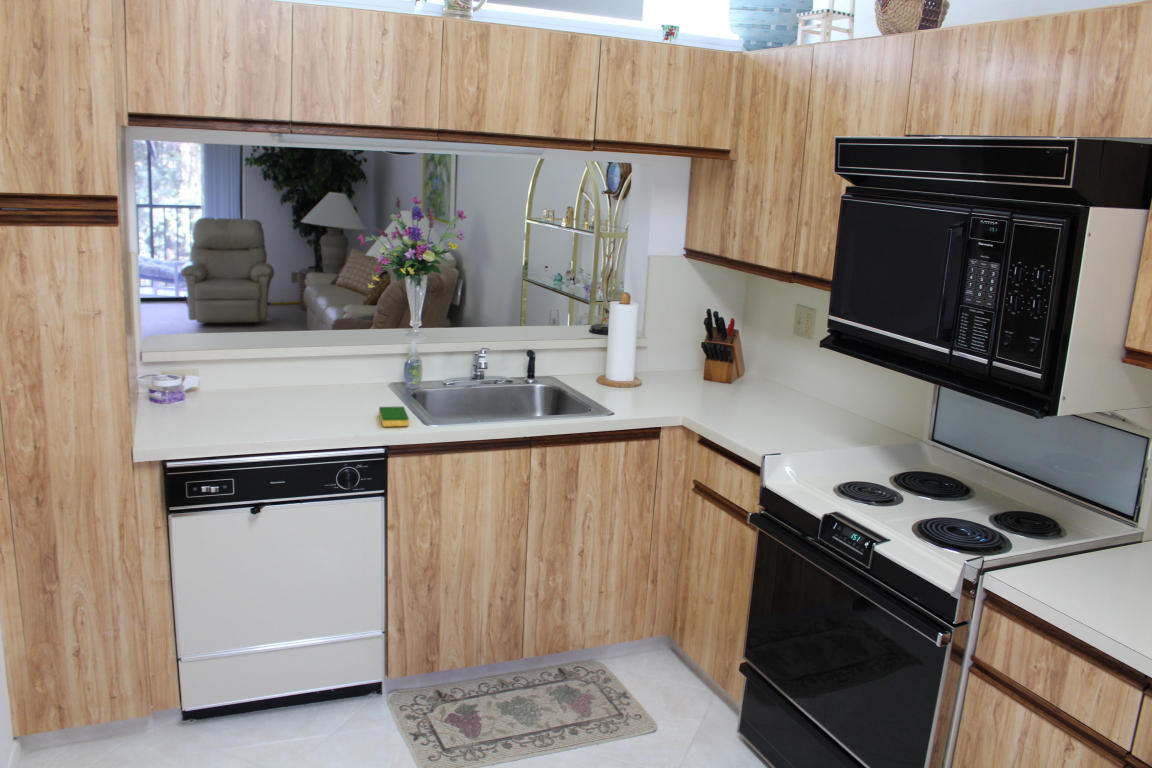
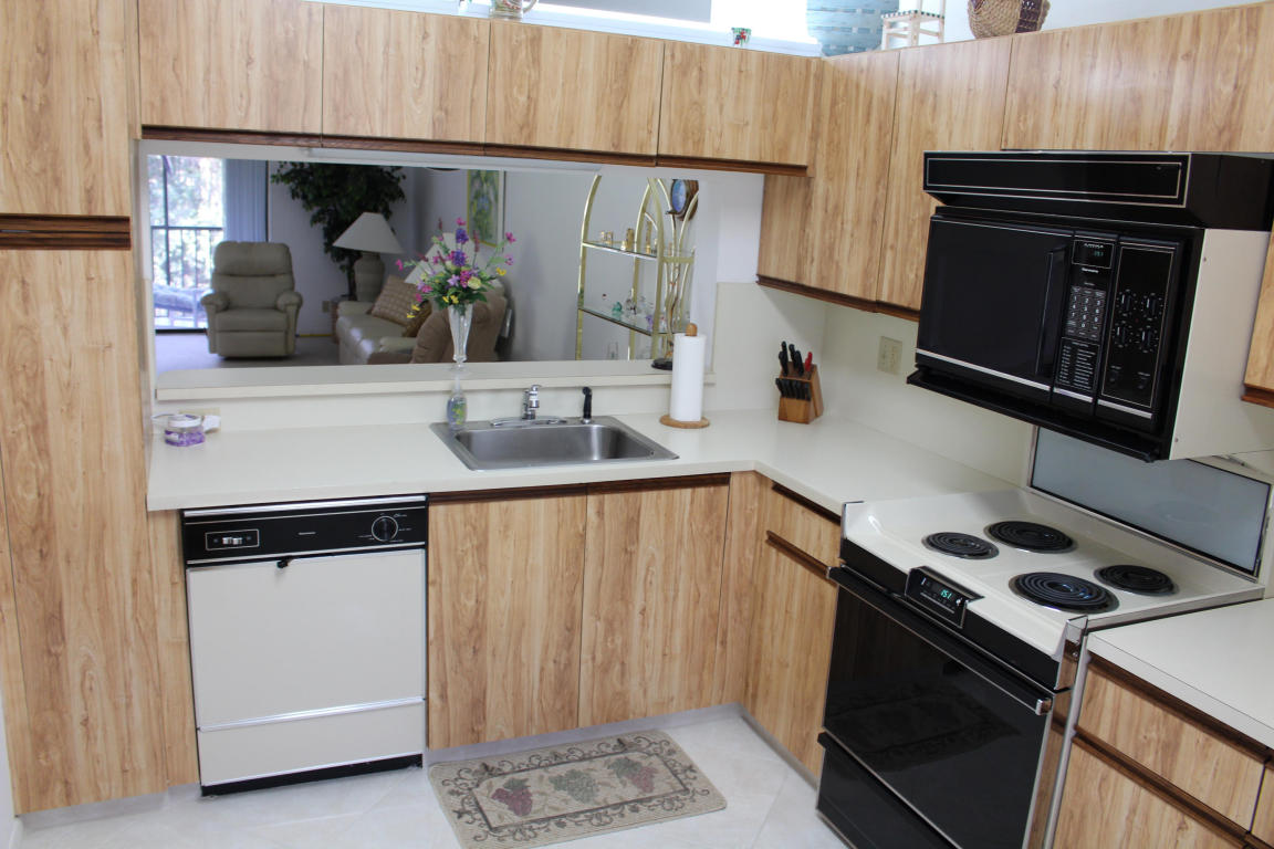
- dish sponge [378,405,410,428]
